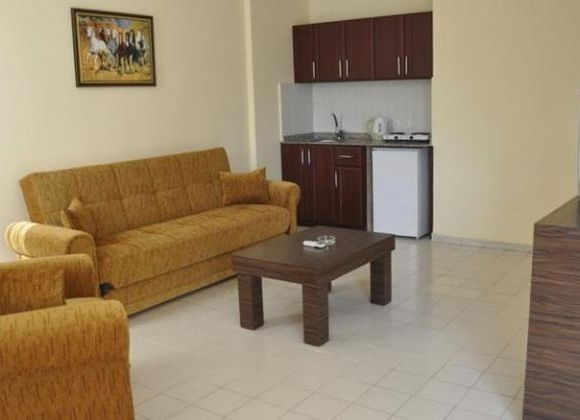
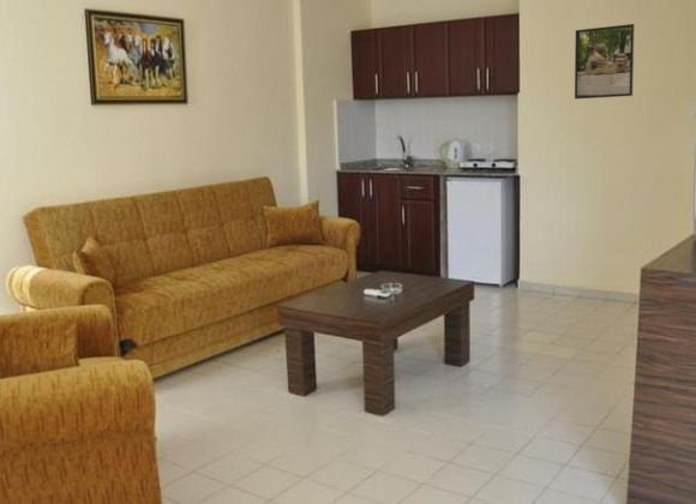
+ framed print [574,23,636,100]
